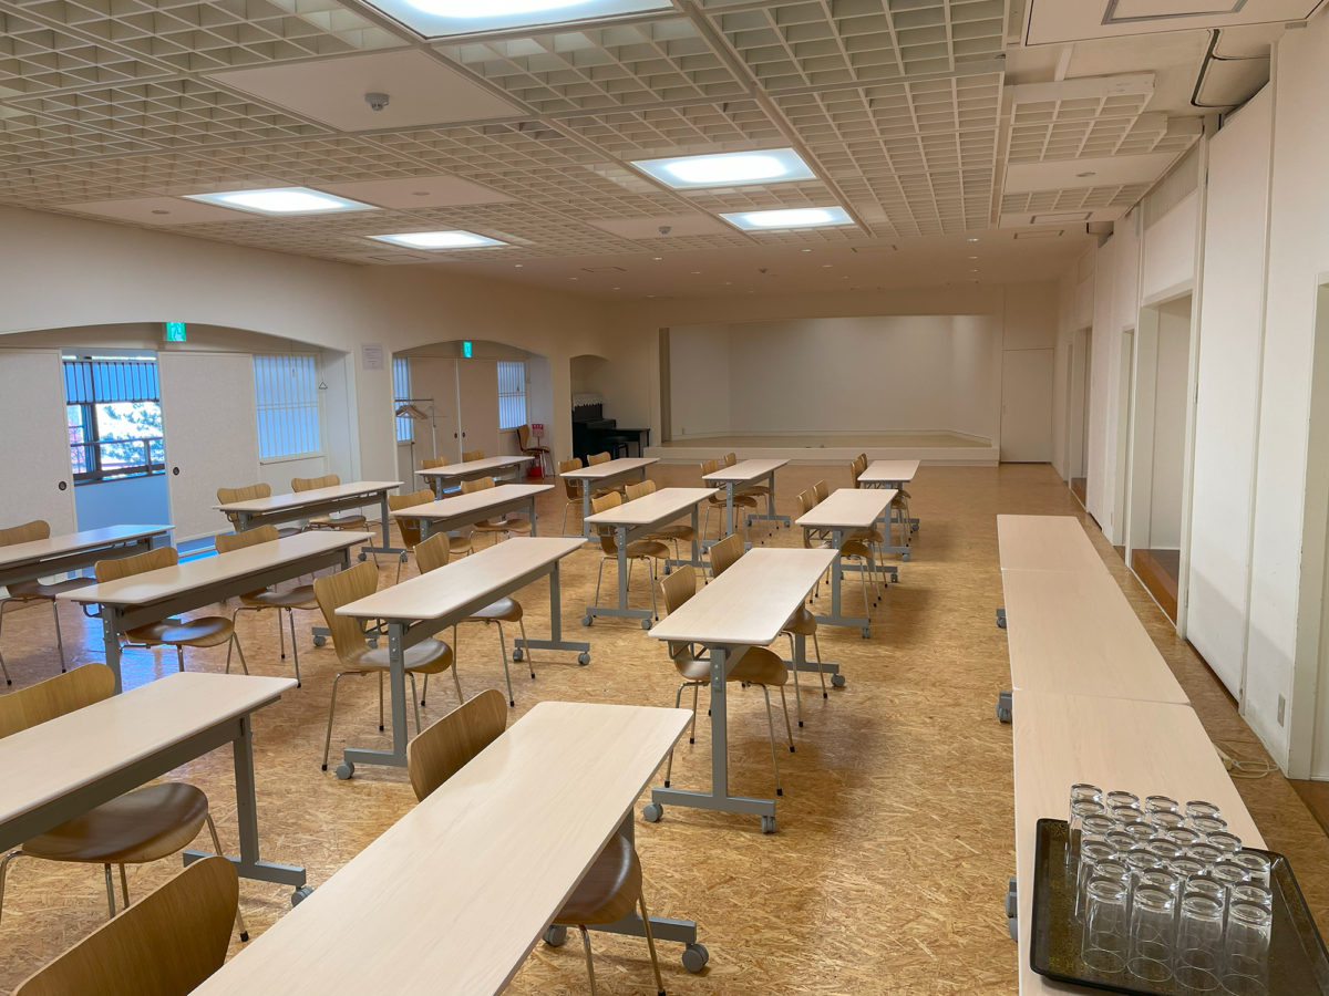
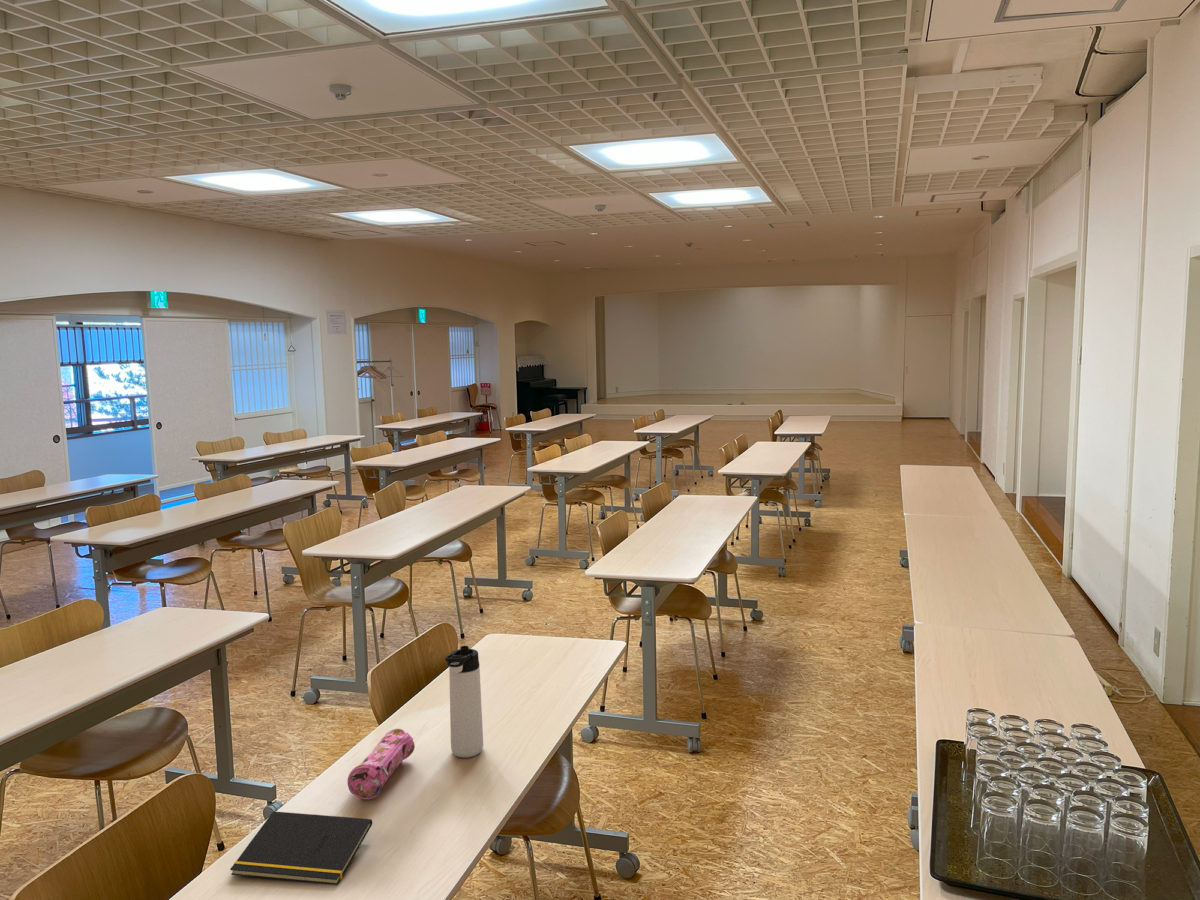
+ thermos bottle [444,645,484,759]
+ notepad [229,811,373,886]
+ pencil case [346,728,416,800]
